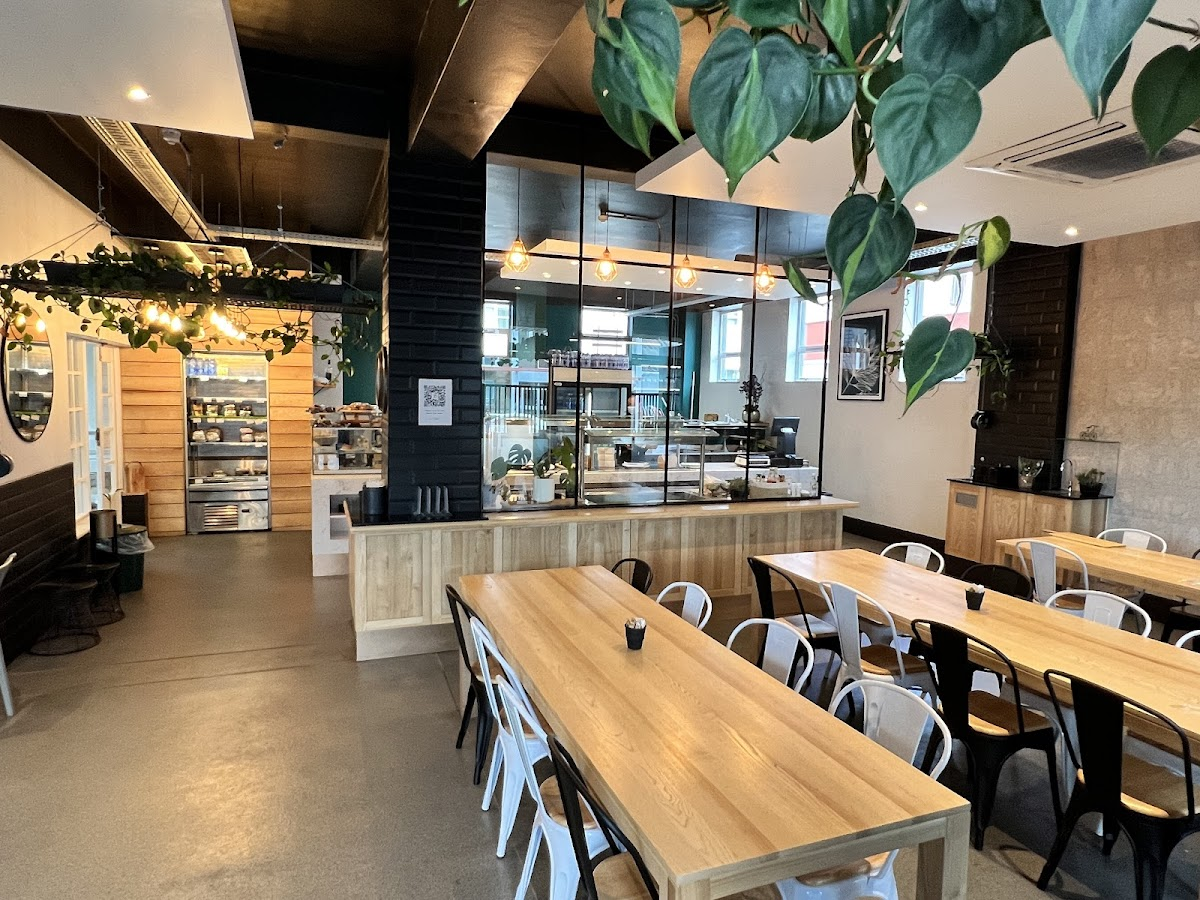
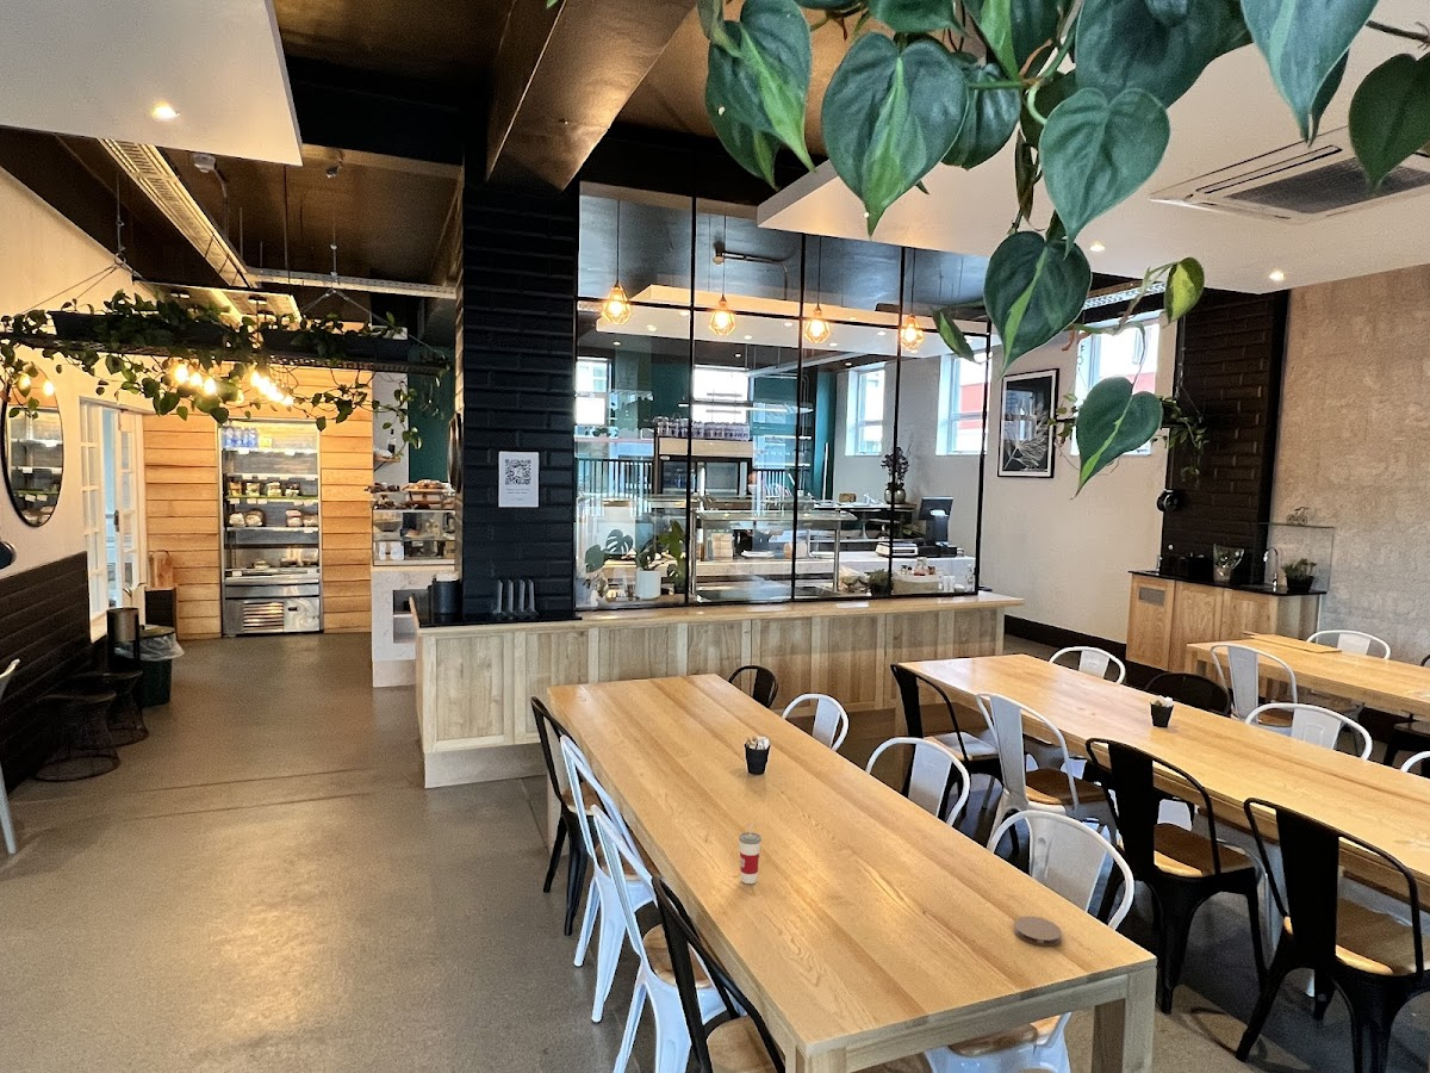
+ cup [738,821,763,885]
+ coaster [1013,916,1063,948]
